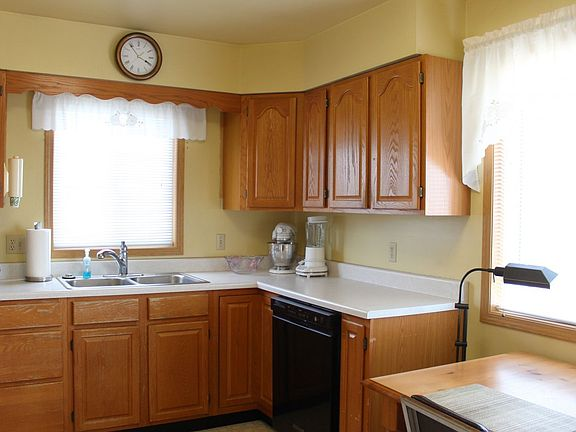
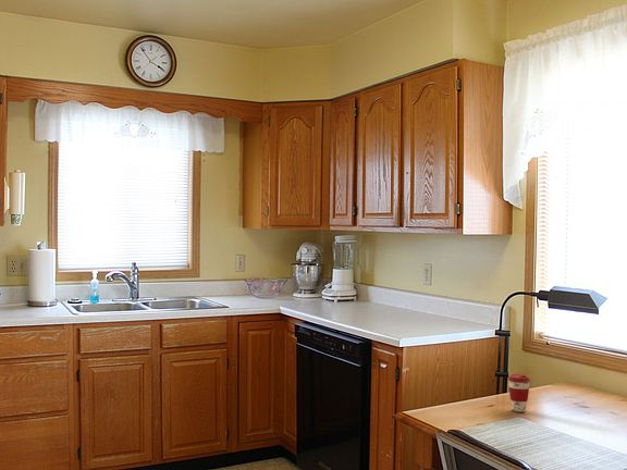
+ coffee cup [507,373,531,413]
